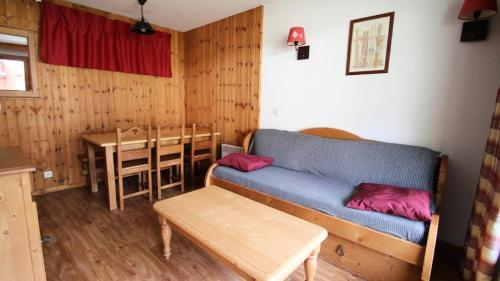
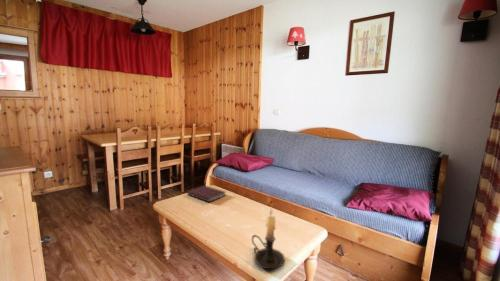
+ candle holder [251,207,286,270]
+ notebook [186,185,227,203]
